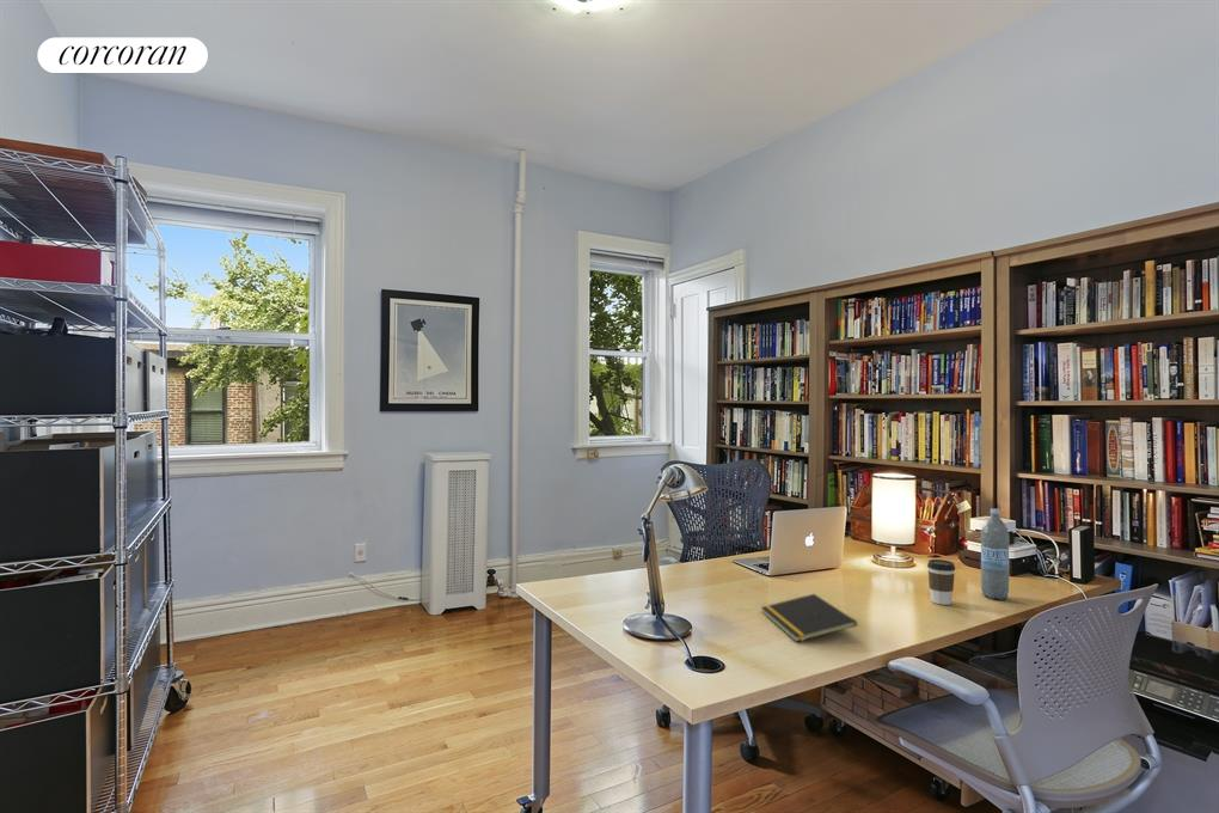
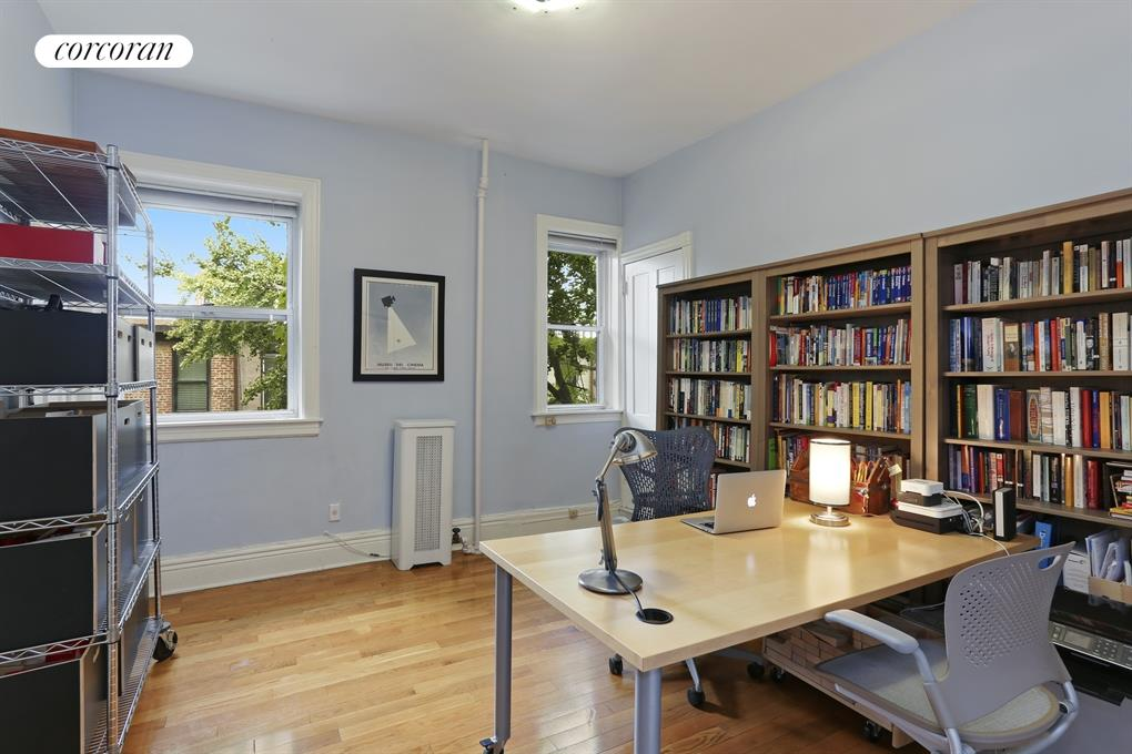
- notepad [760,593,858,643]
- coffee cup [926,558,956,606]
- water bottle [980,508,1011,601]
